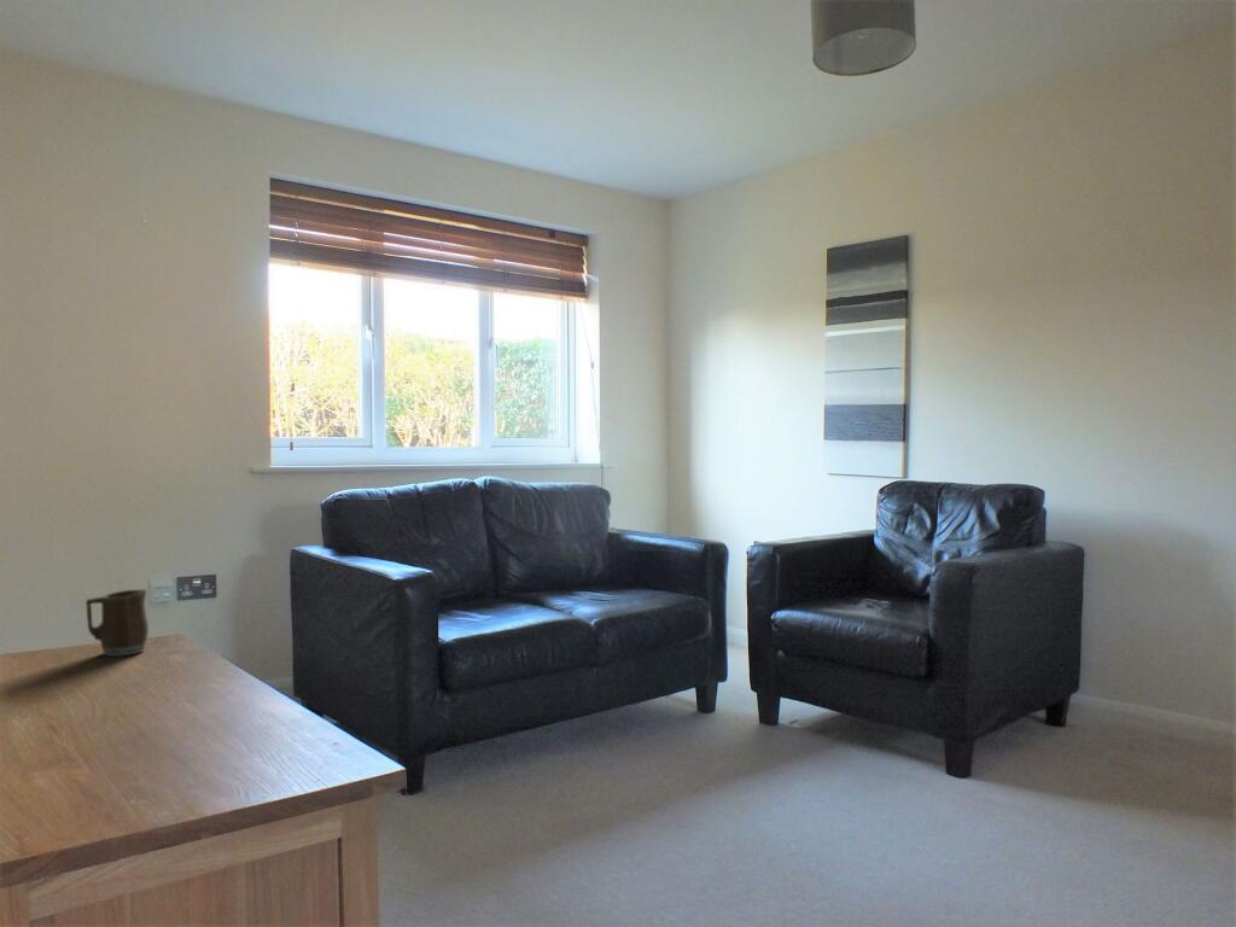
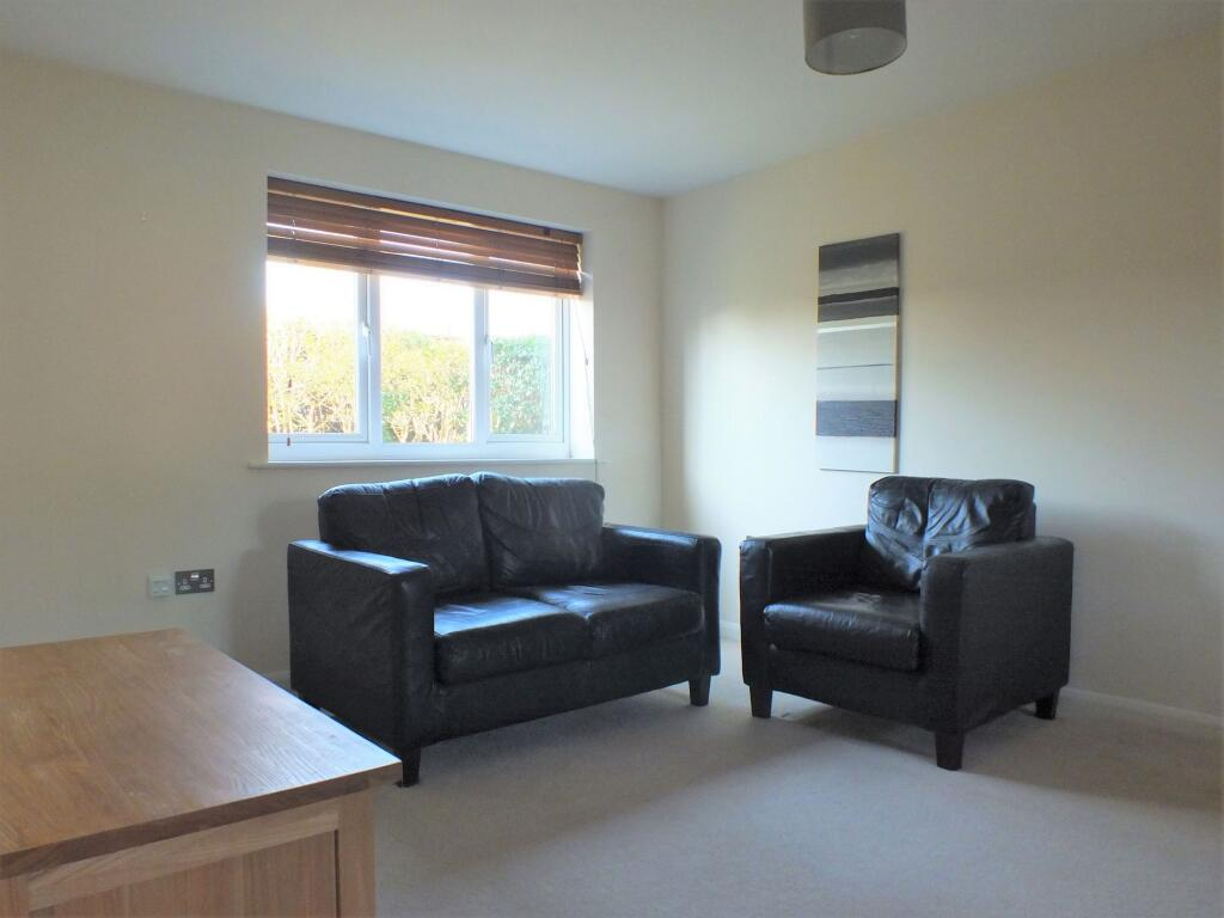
- mug [84,588,150,658]
